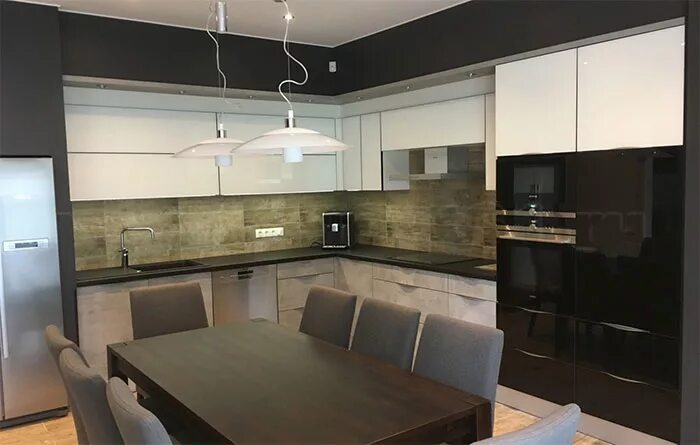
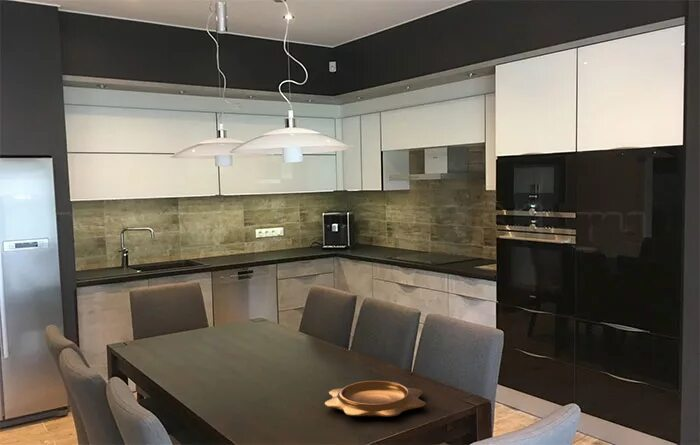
+ decorative bowl [324,380,427,418]
